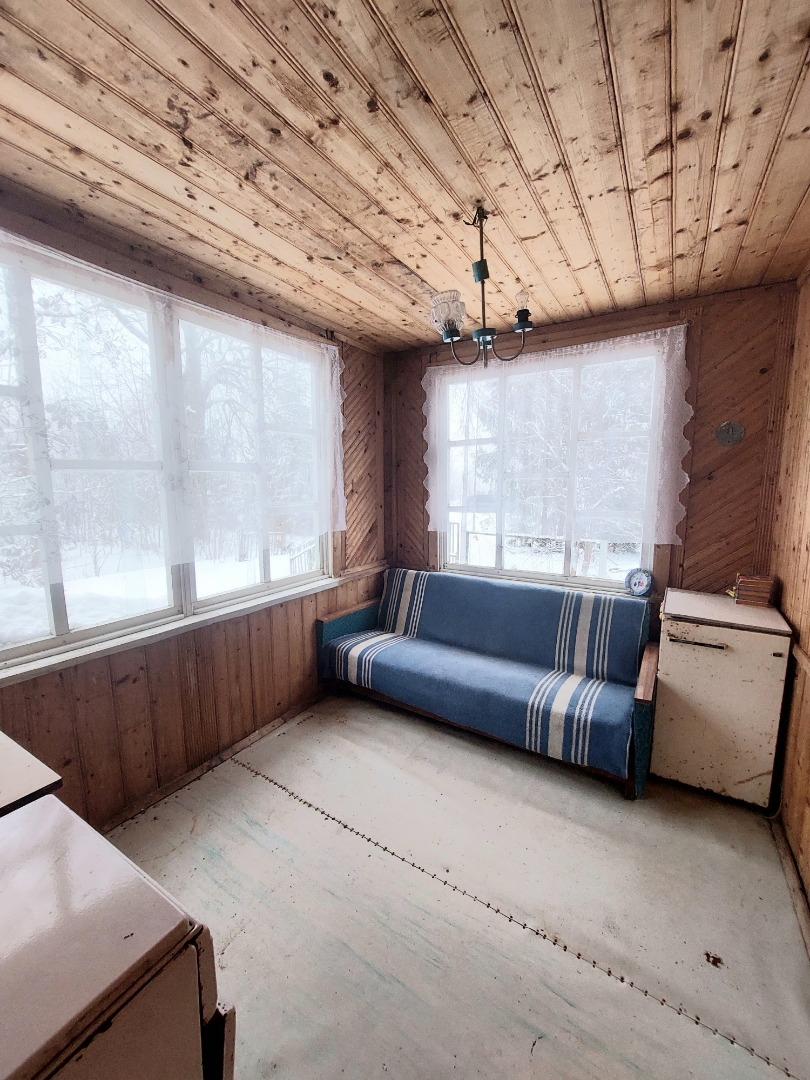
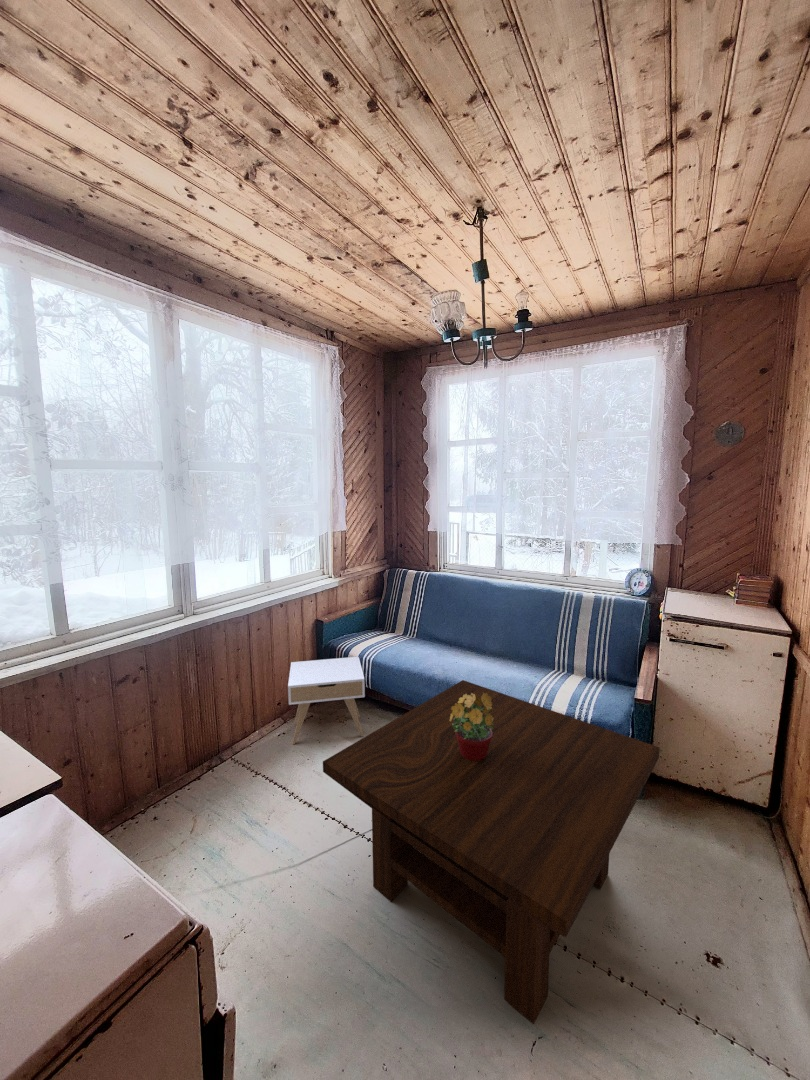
+ nightstand [287,656,366,746]
+ coffee table [322,679,661,1025]
+ flowerpot [449,693,494,761]
